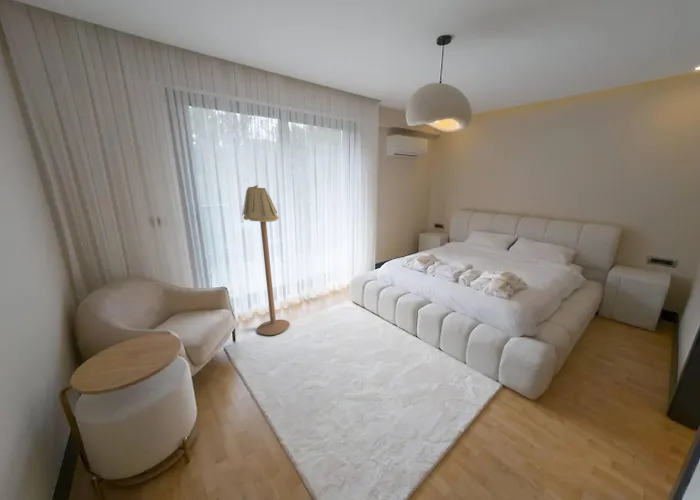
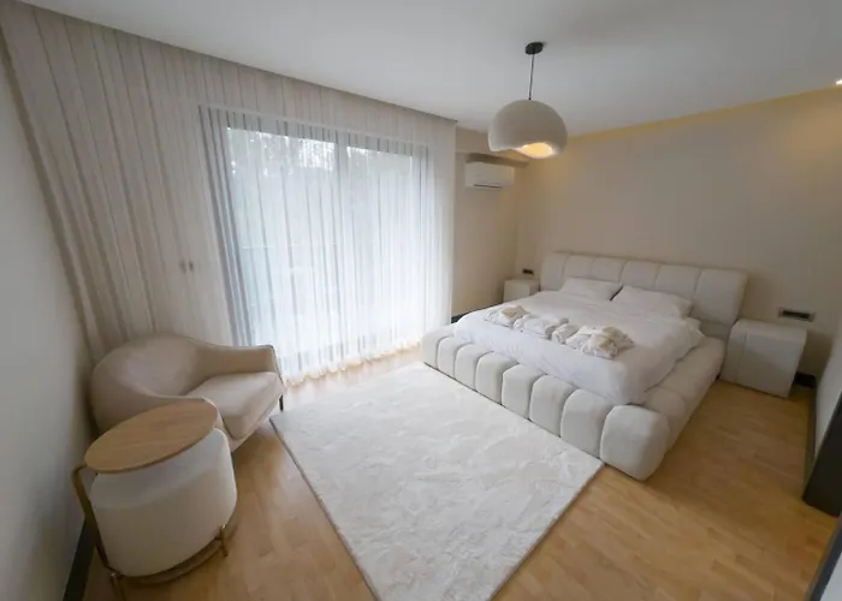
- floor lamp [242,184,291,336]
